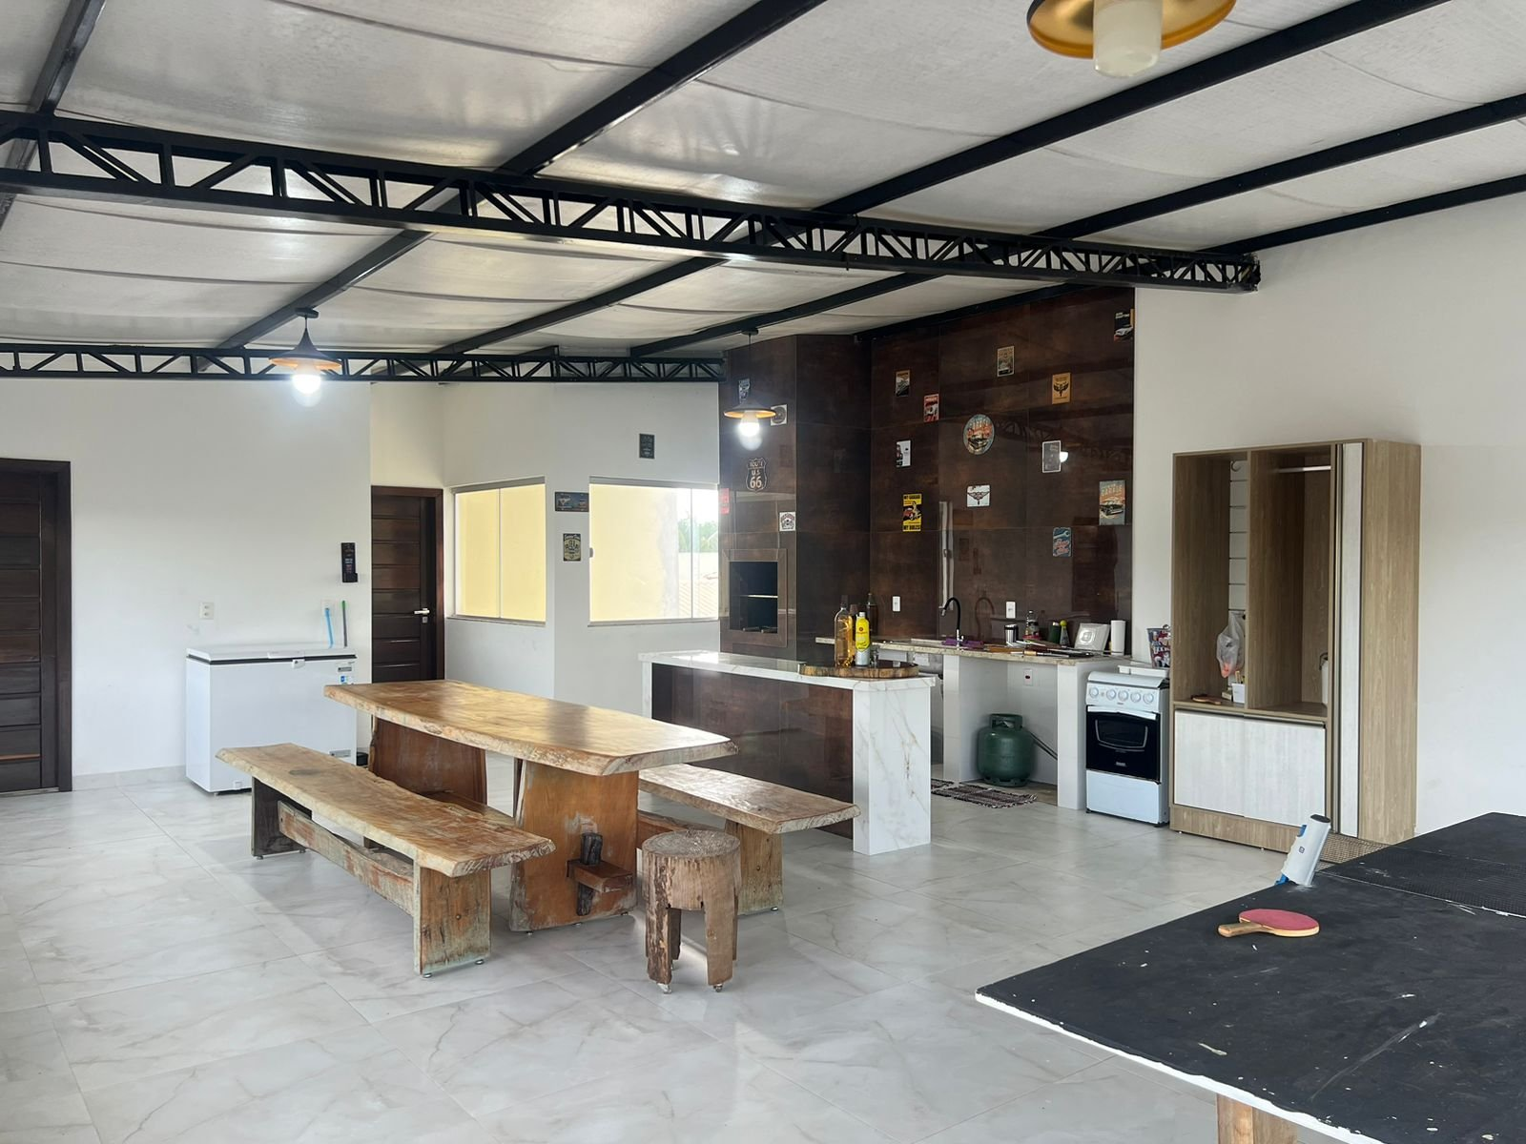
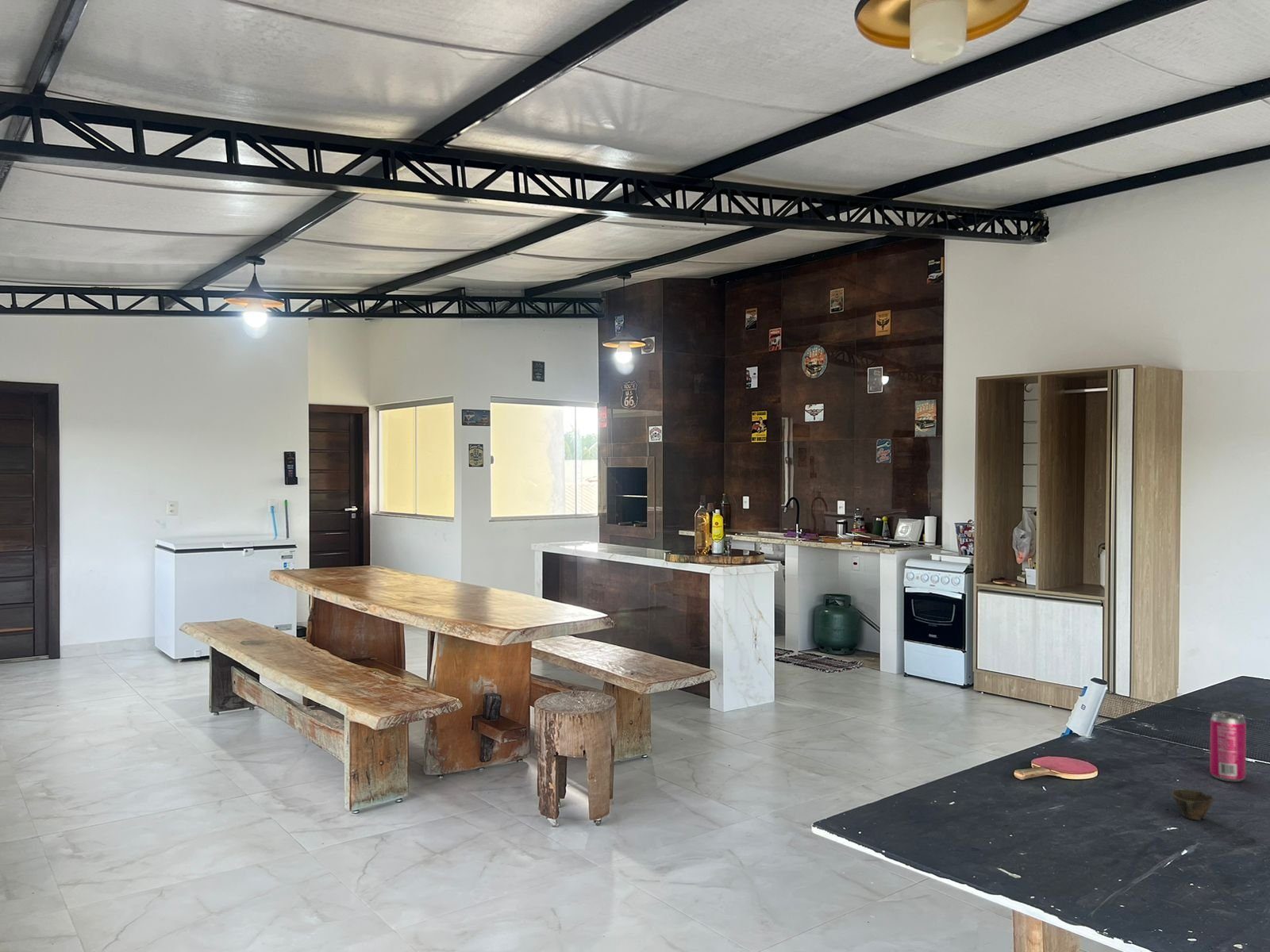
+ beverage can [1209,711,1247,782]
+ cup [1171,789,1216,821]
